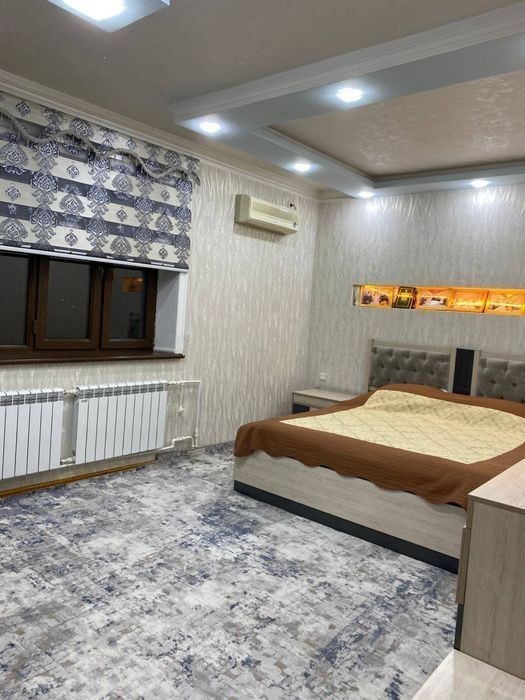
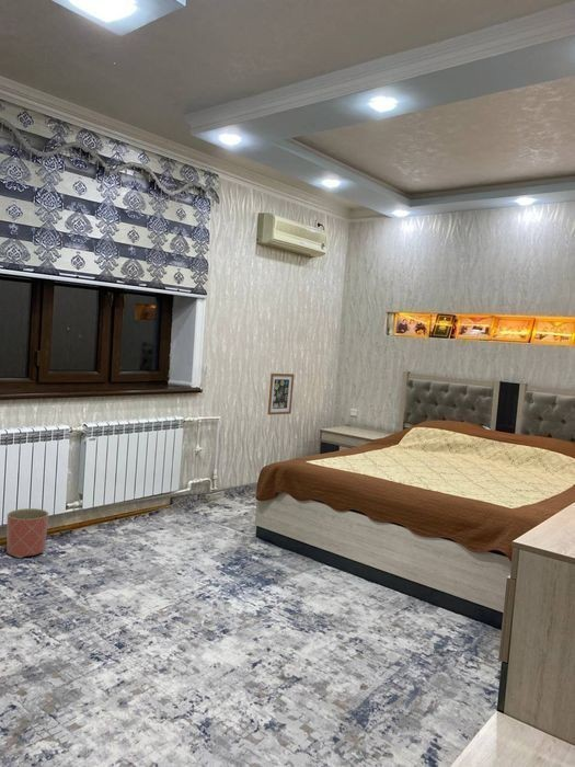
+ planter [5,507,49,559]
+ wall art [266,373,295,416]
